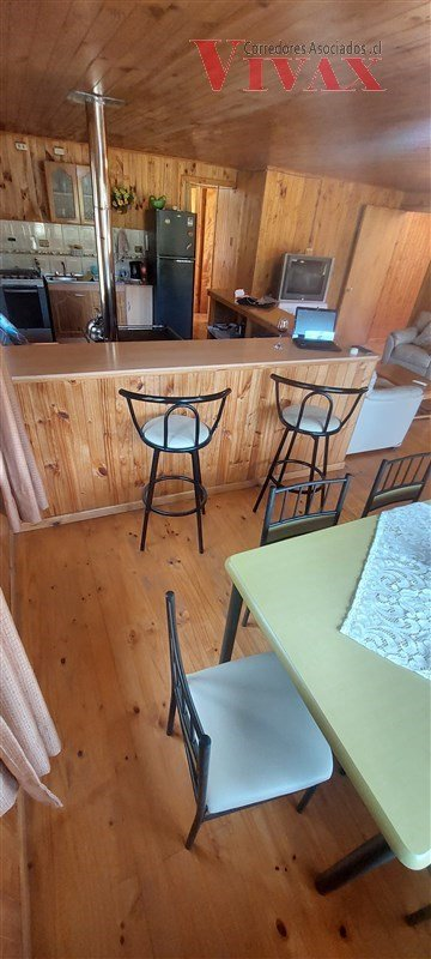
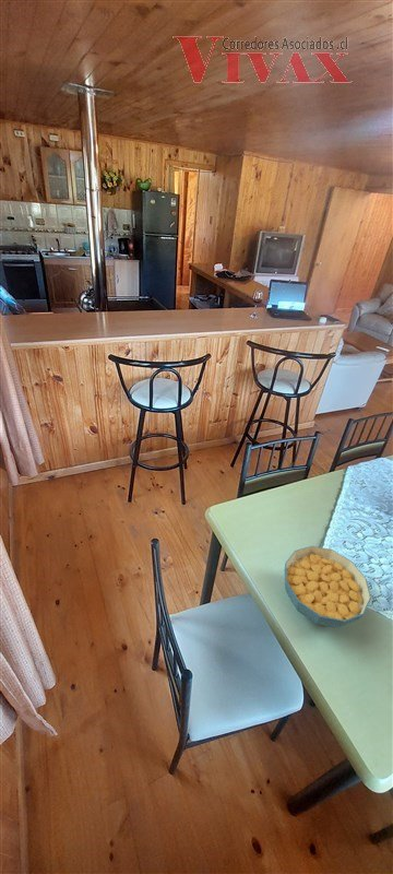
+ cereal bowl [284,545,372,628]
